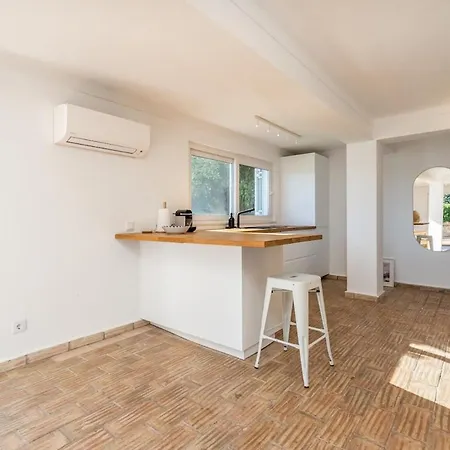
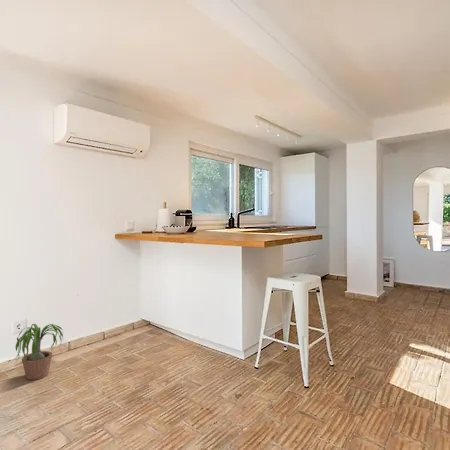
+ potted plant [11,323,70,381]
